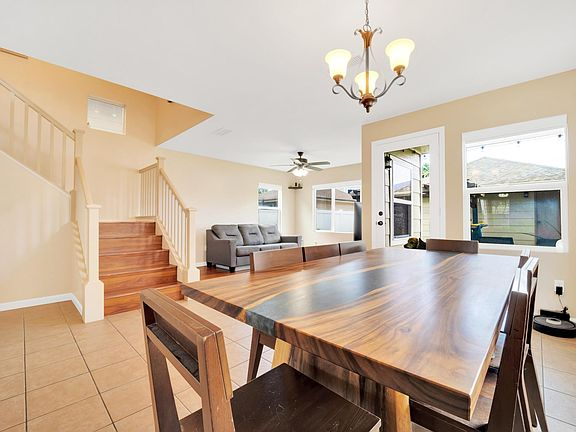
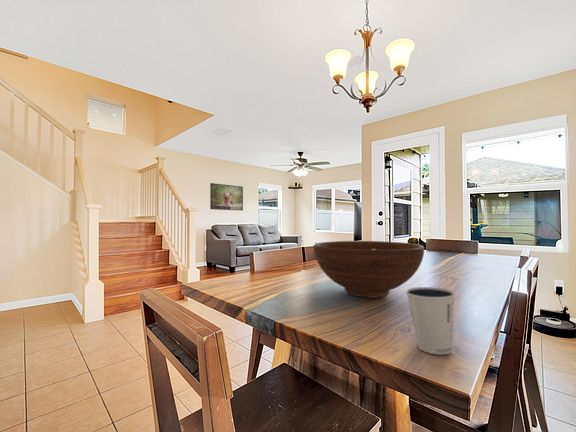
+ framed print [209,182,244,211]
+ fruit bowl [313,240,425,299]
+ dixie cup [405,286,456,355]
